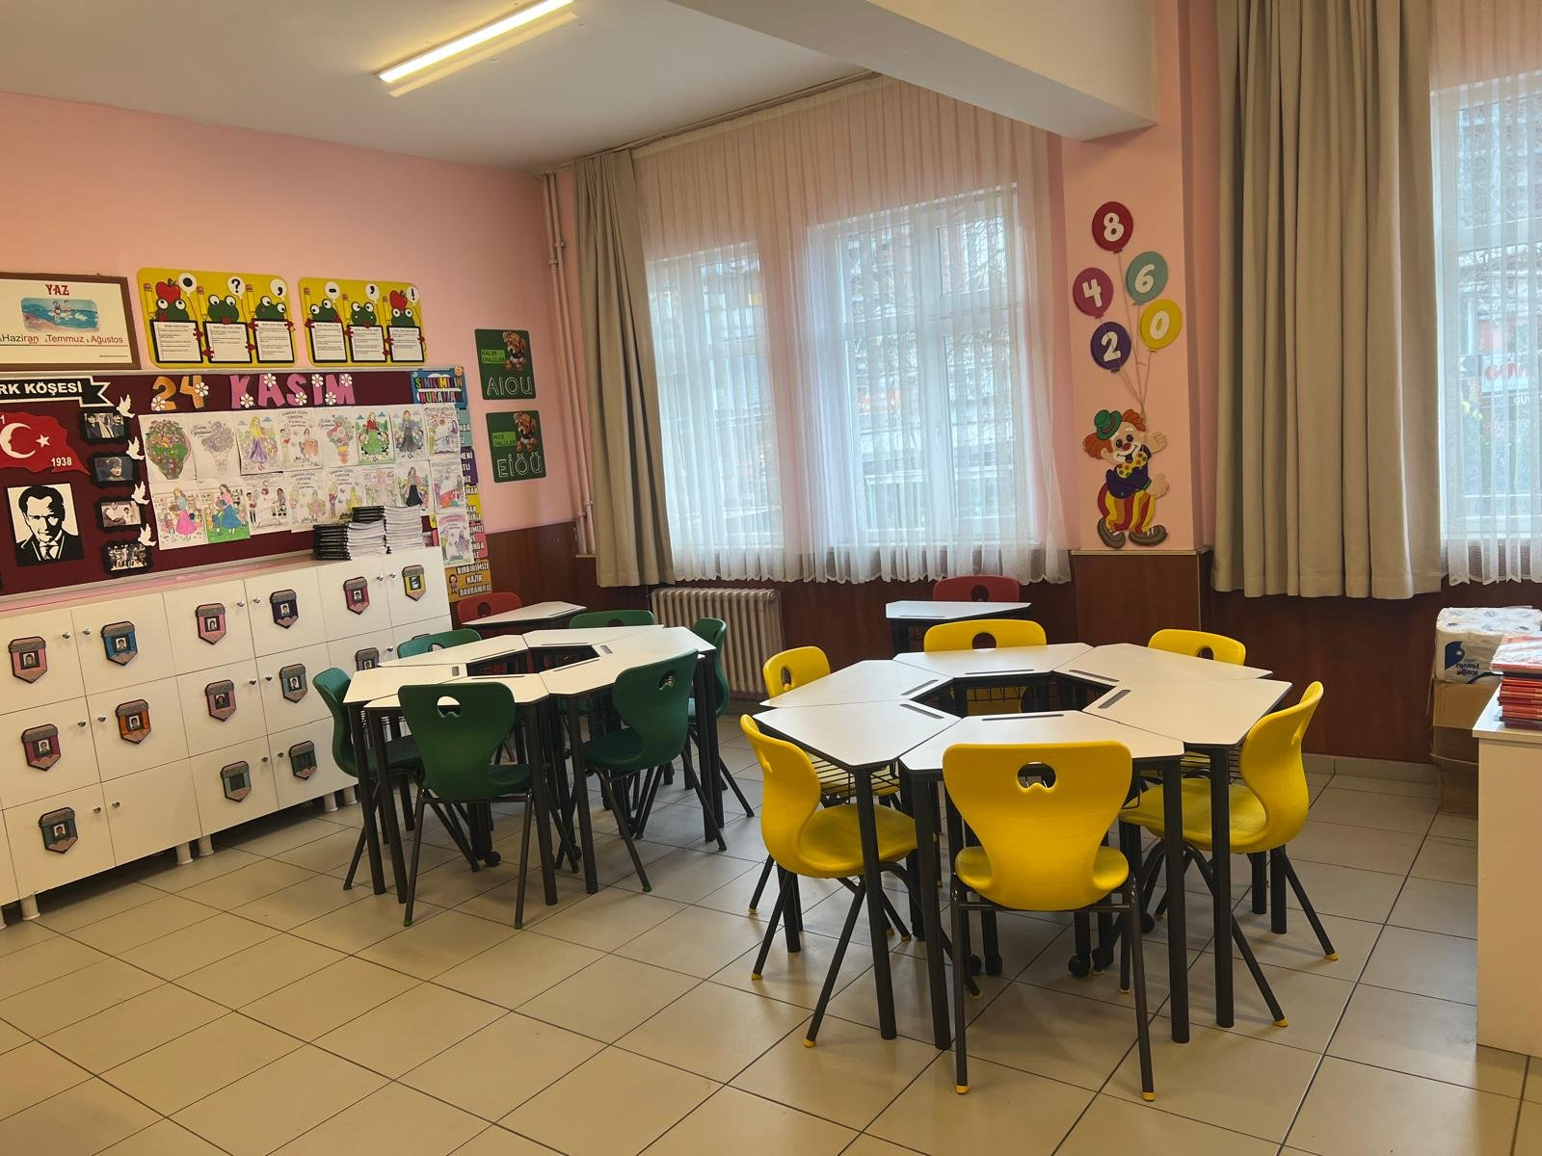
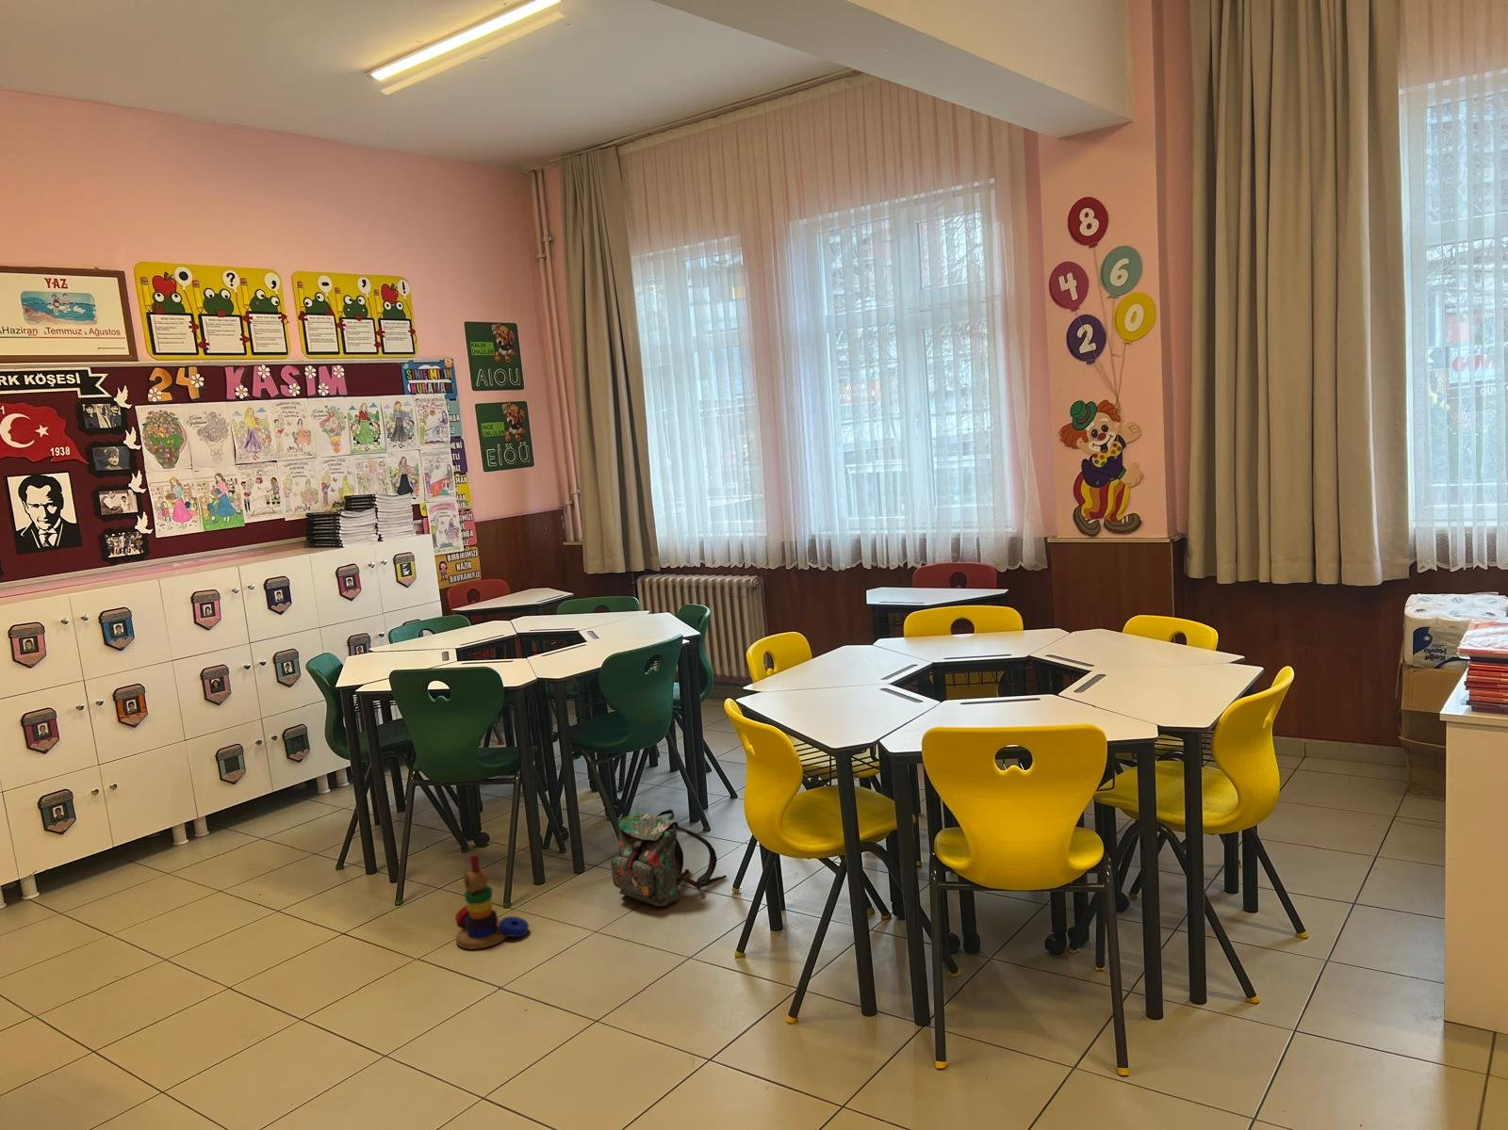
+ backpack [610,808,728,908]
+ stacking toy [455,853,530,950]
